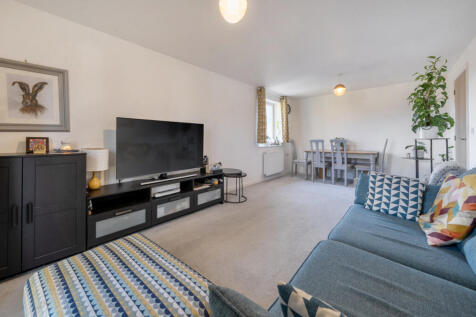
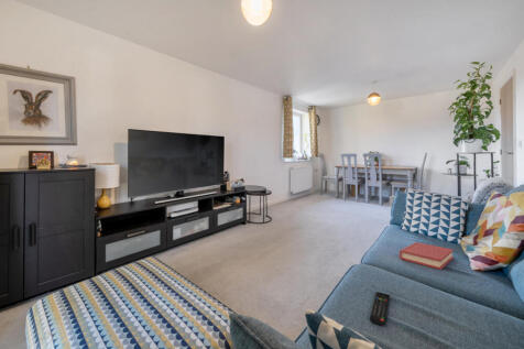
+ hardback book [399,241,455,271]
+ remote control [369,292,391,326]
